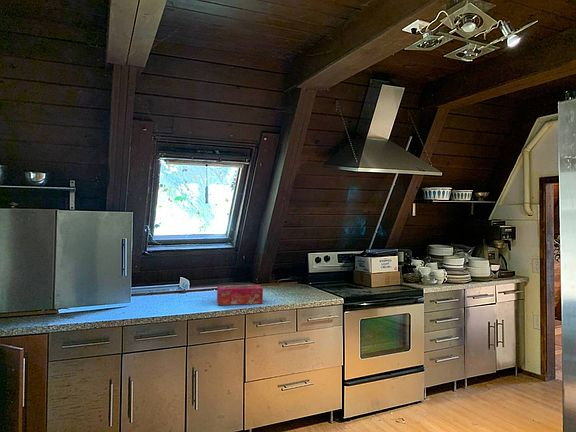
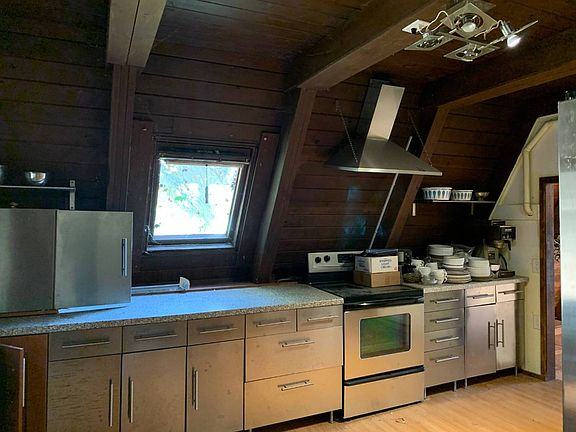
- tissue box [216,284,264,306]
